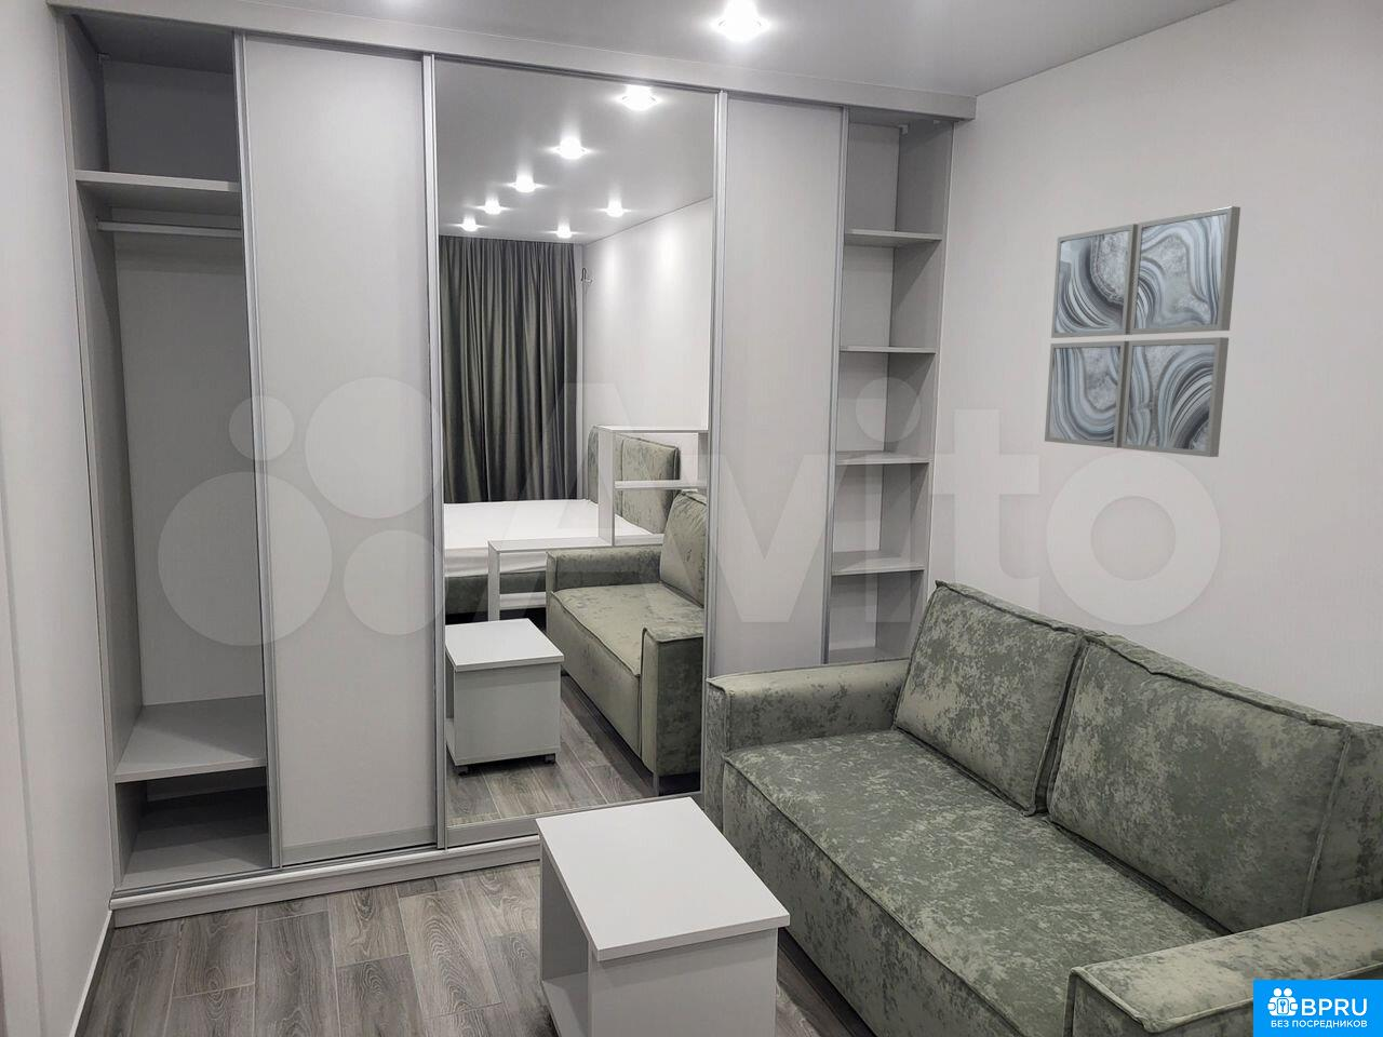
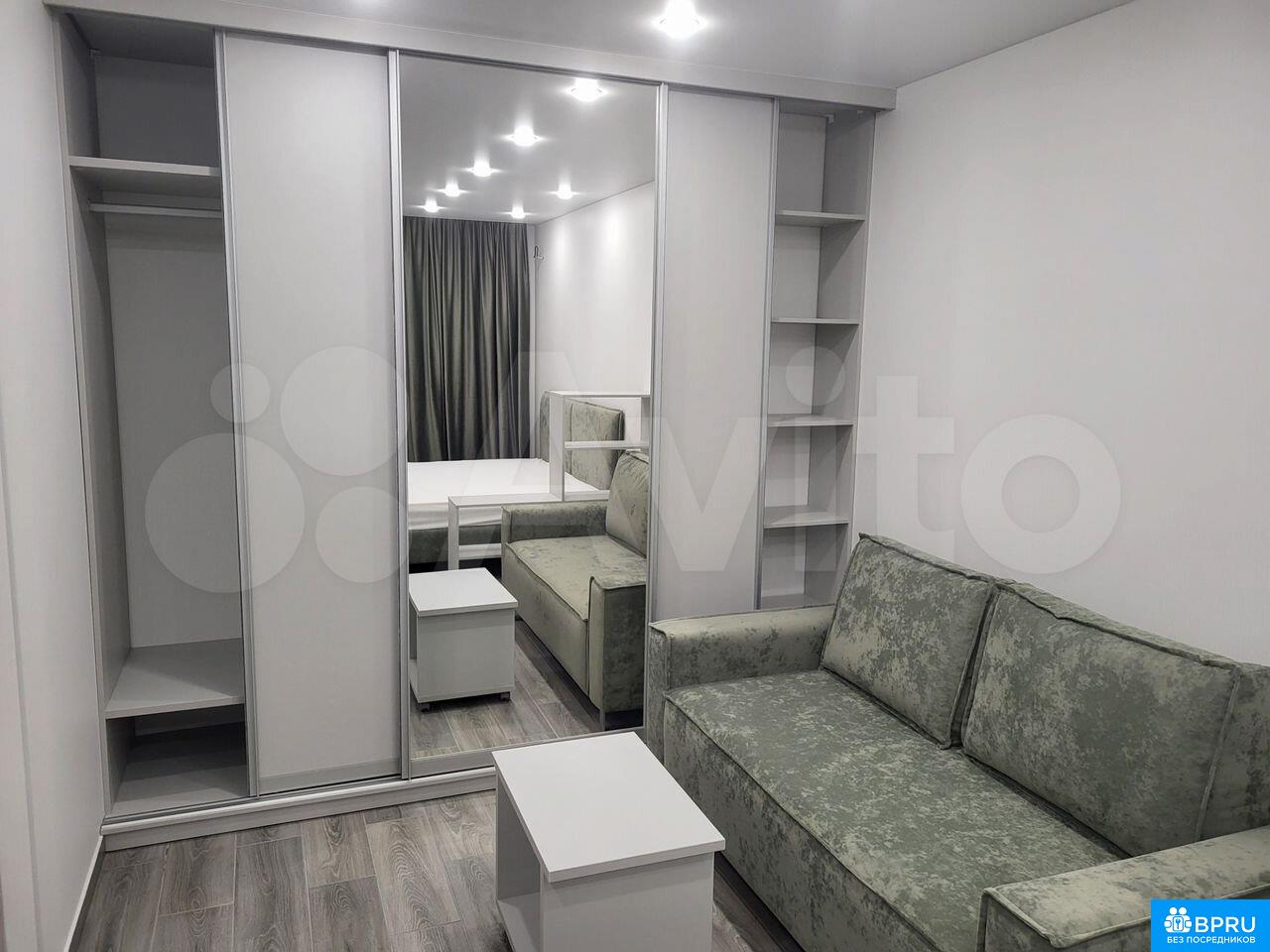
- wall art [1043,205,1241,457]
